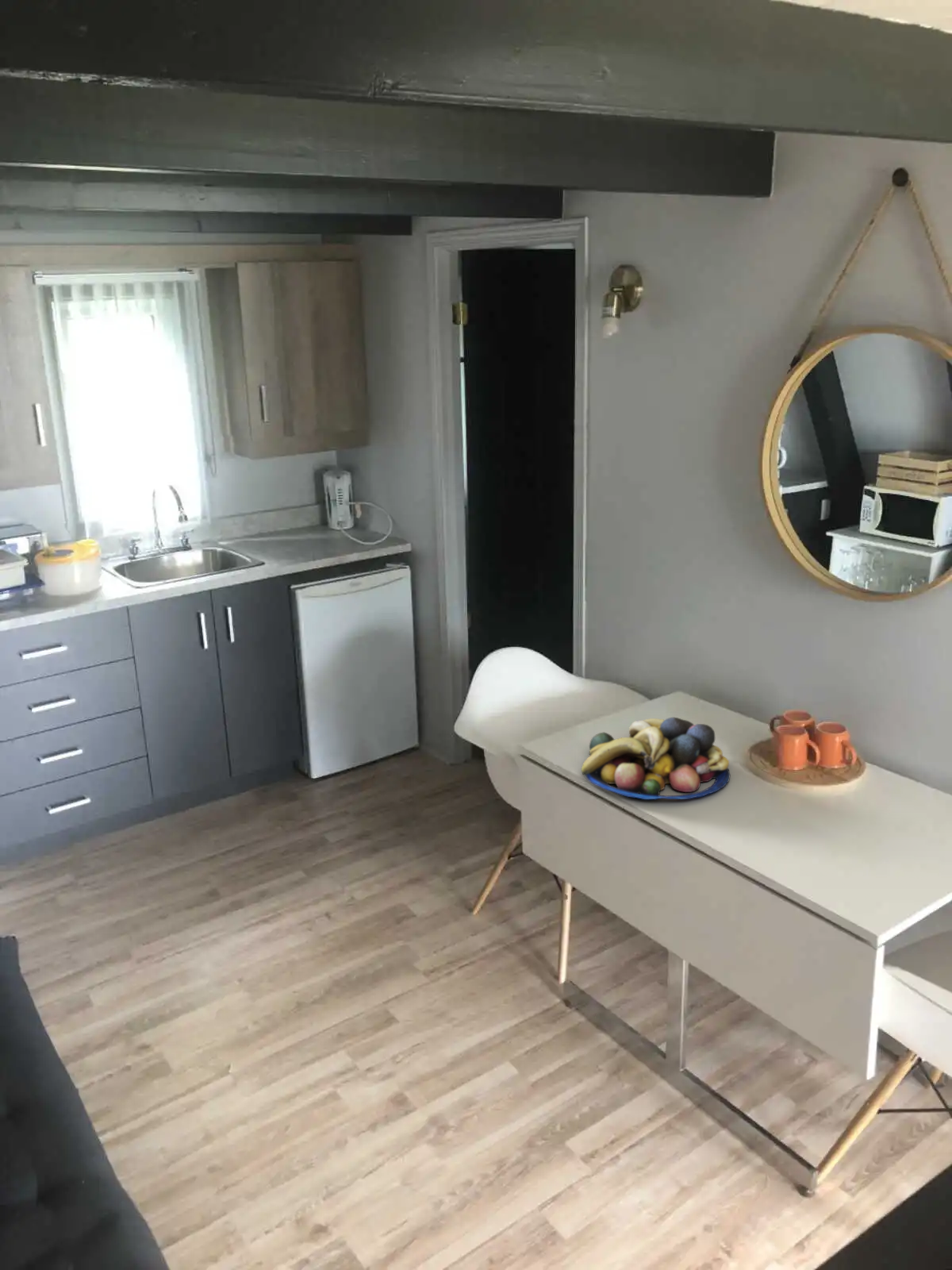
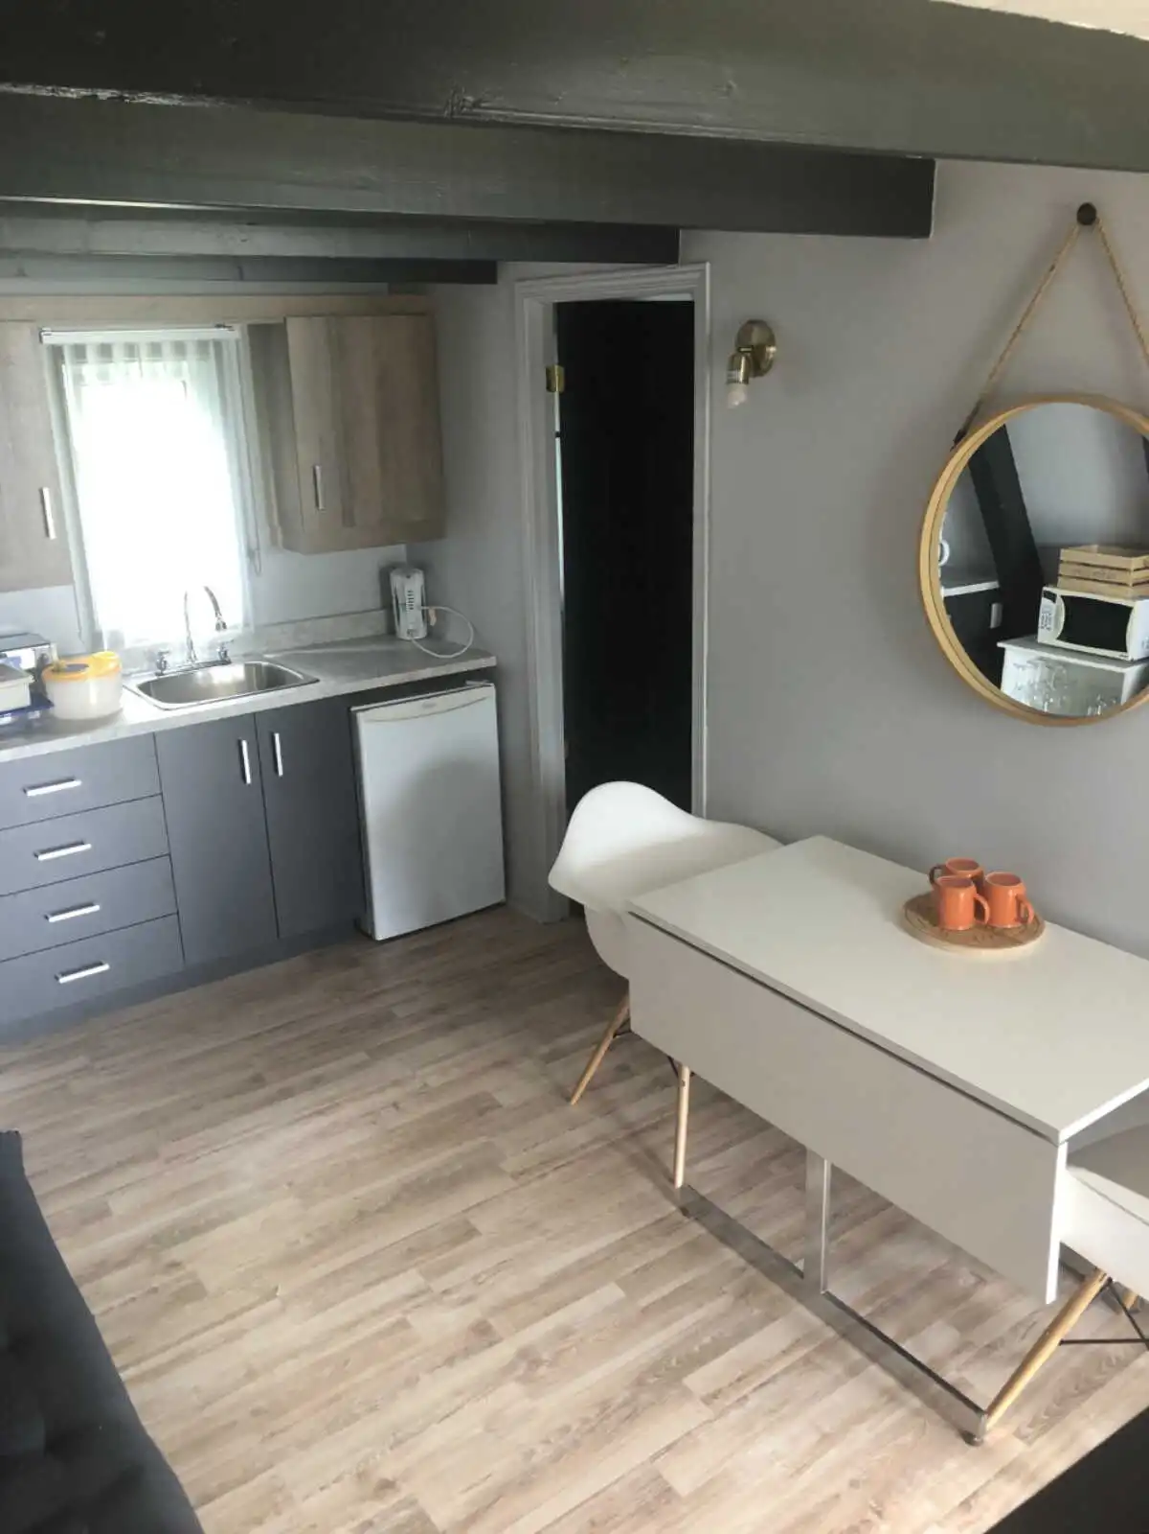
- fruit bowl [581,717,731,800]
